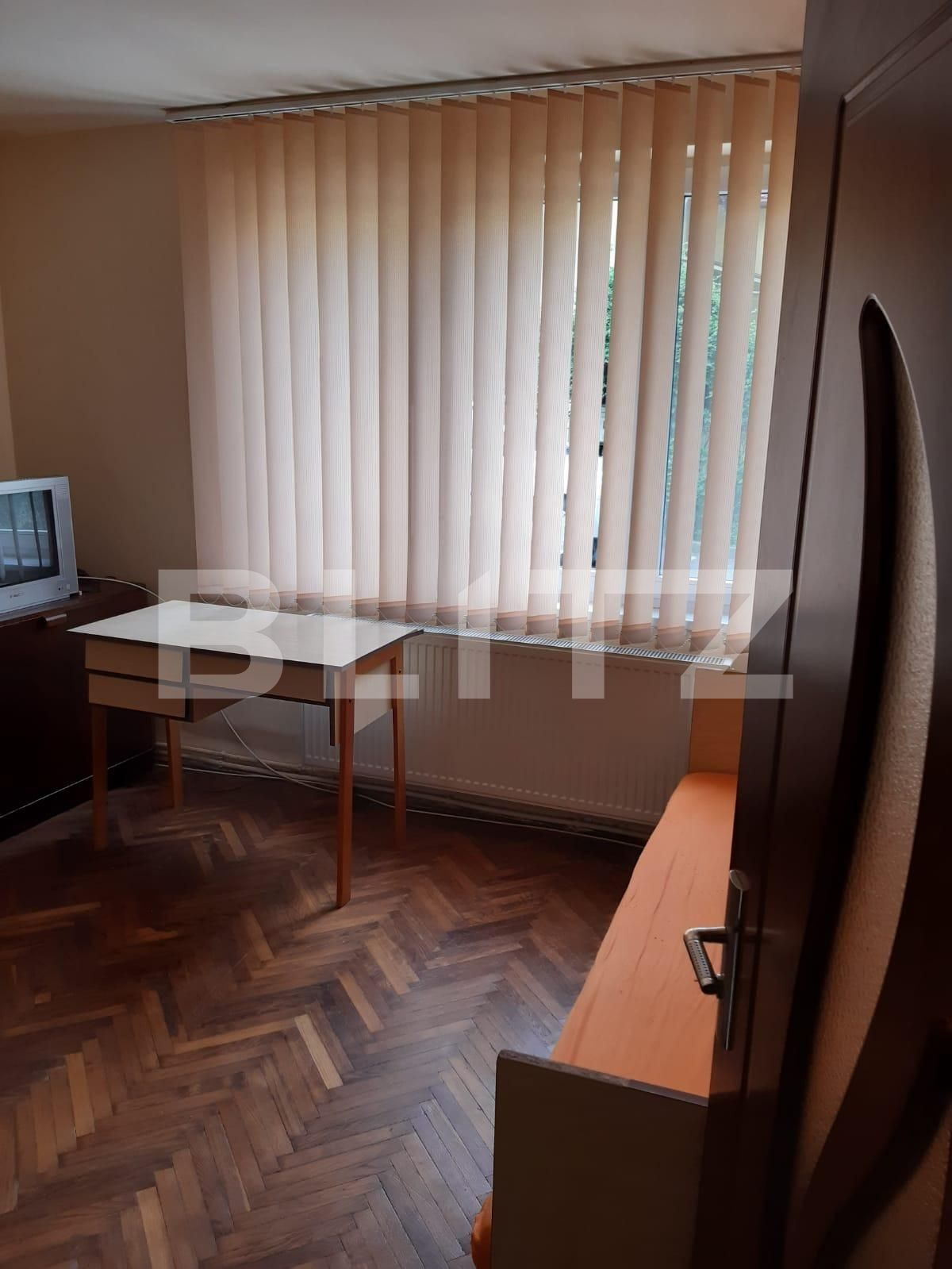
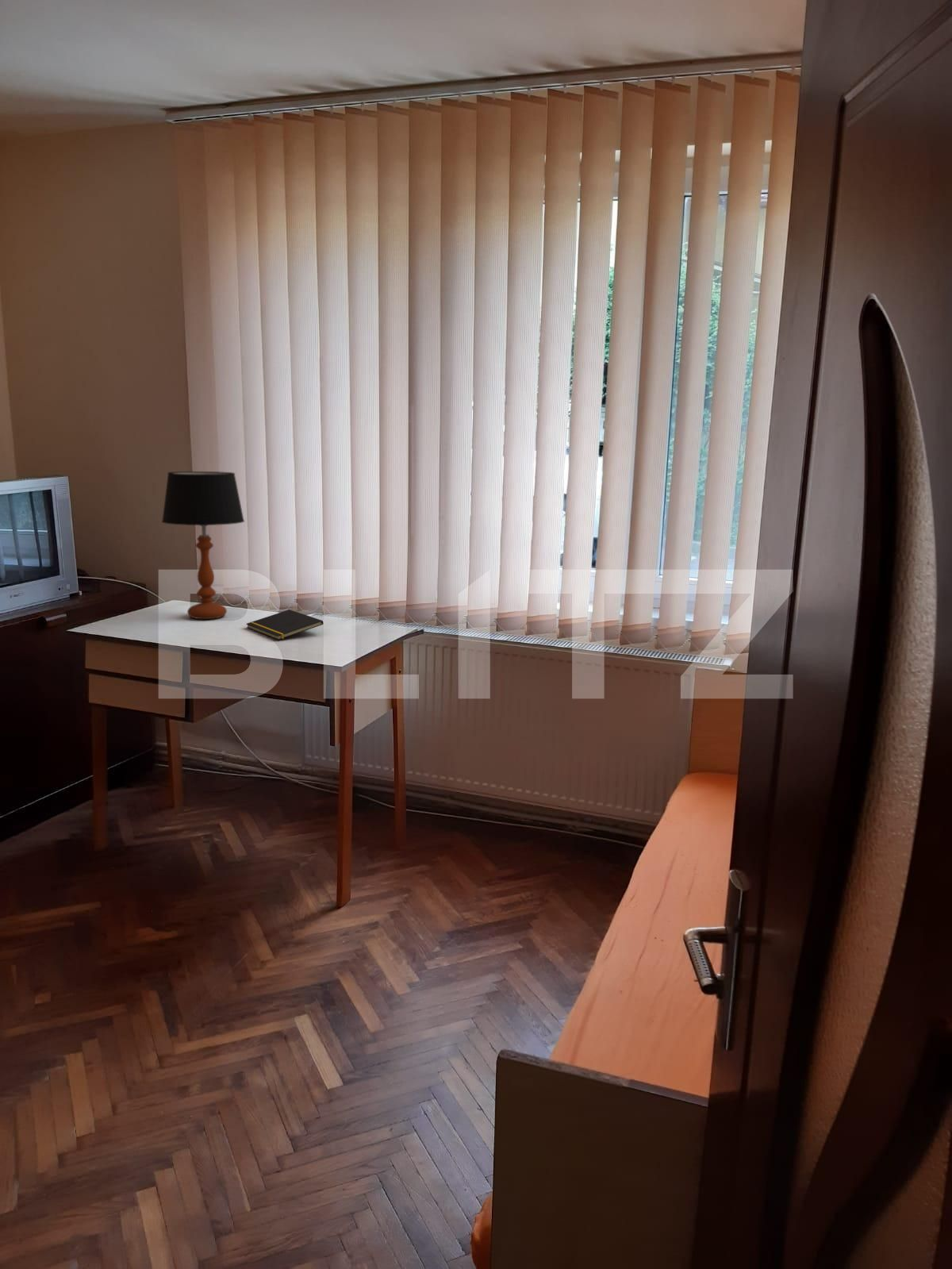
+ table lamp [161,471,245,620]
+ notepad [245,609,324,640]
